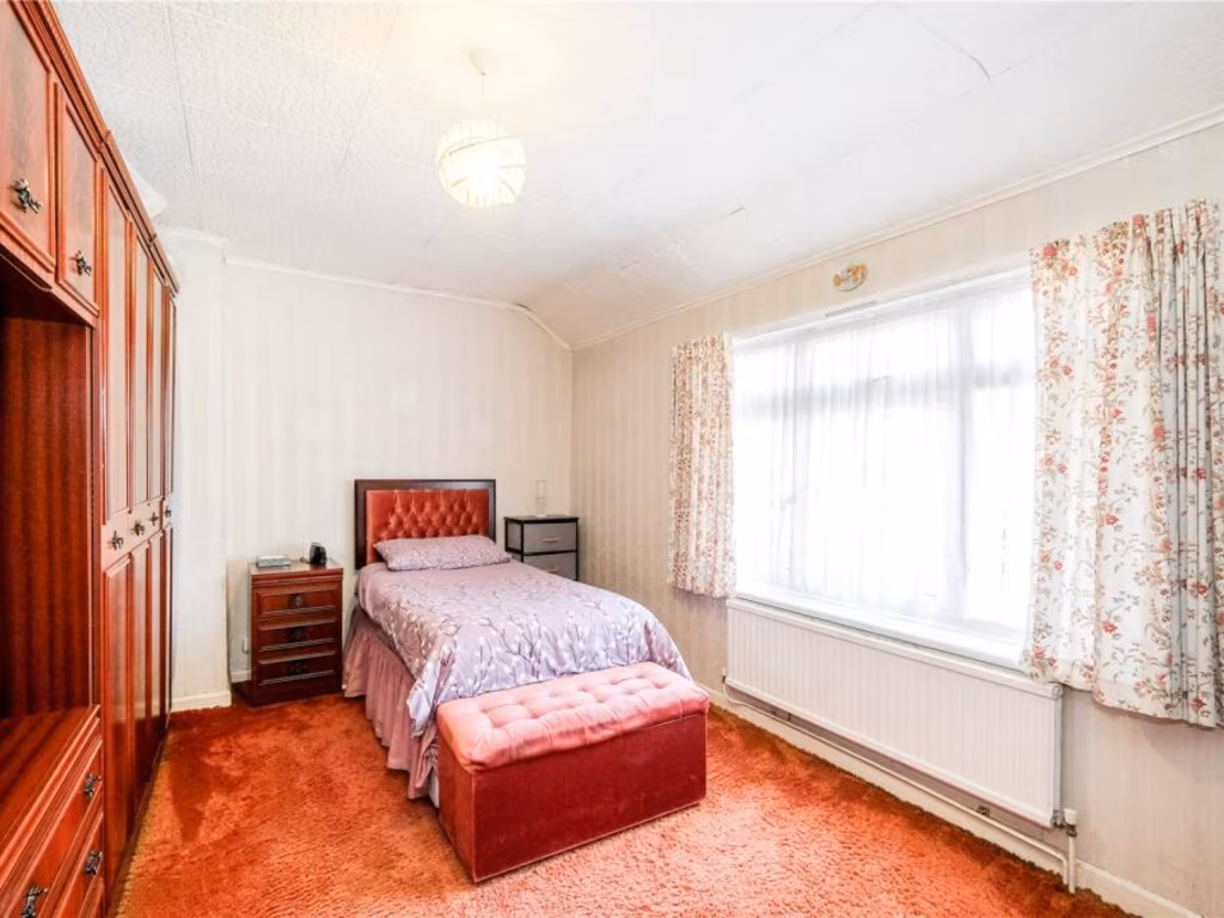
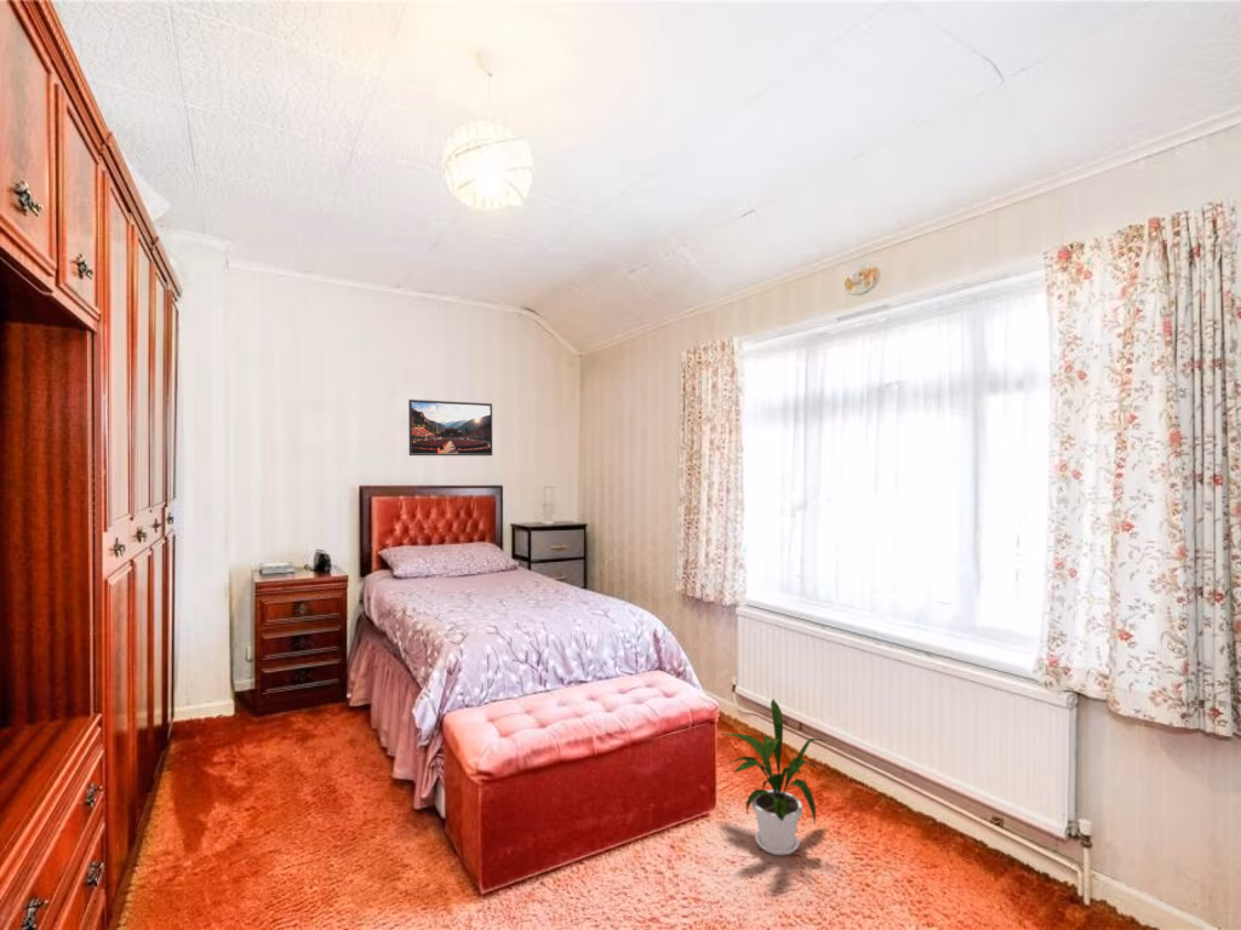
+ house plant [720,698,827,856]
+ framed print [407,398,493,457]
